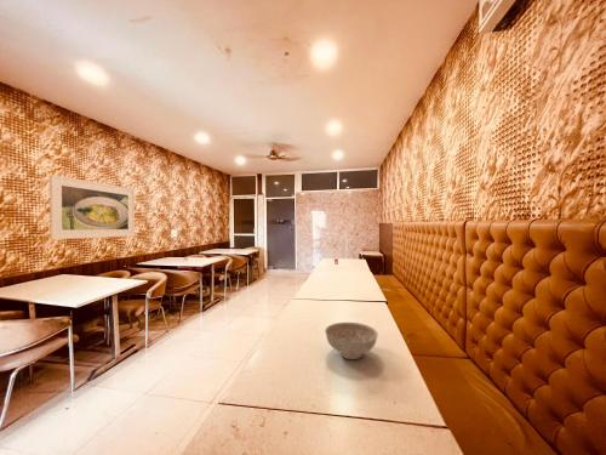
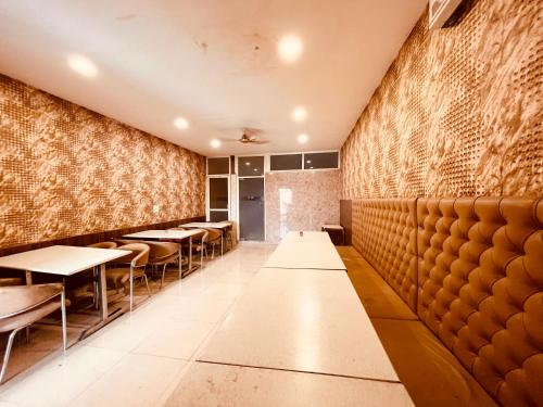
- decorative bowl [324,322,379,360]
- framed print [48,174,136,240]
